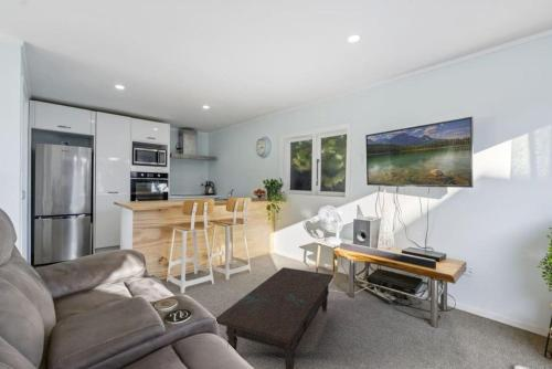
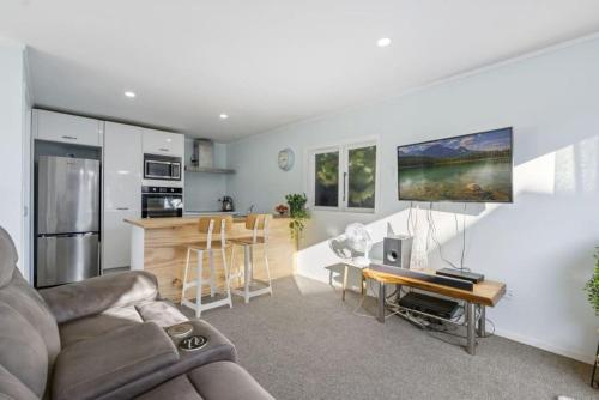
- coffee table [215,266,335,369]
